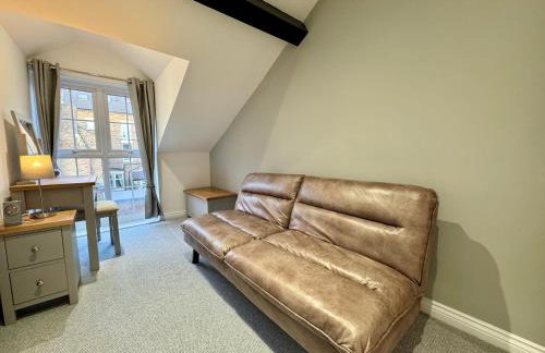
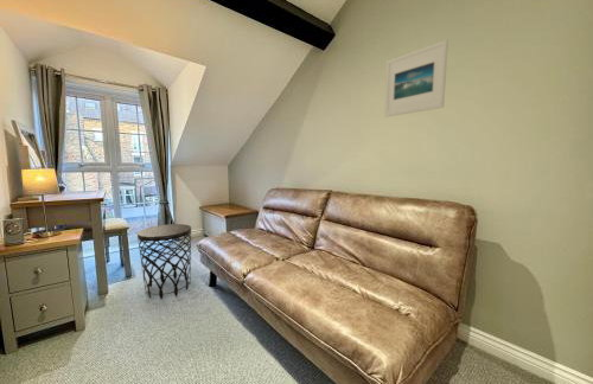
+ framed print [383,39,449,119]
+ side table [136,223,192,300]
